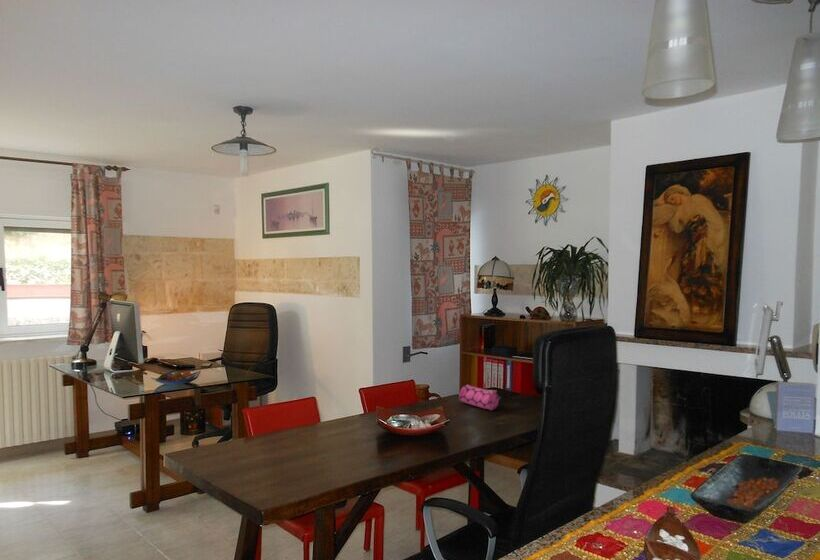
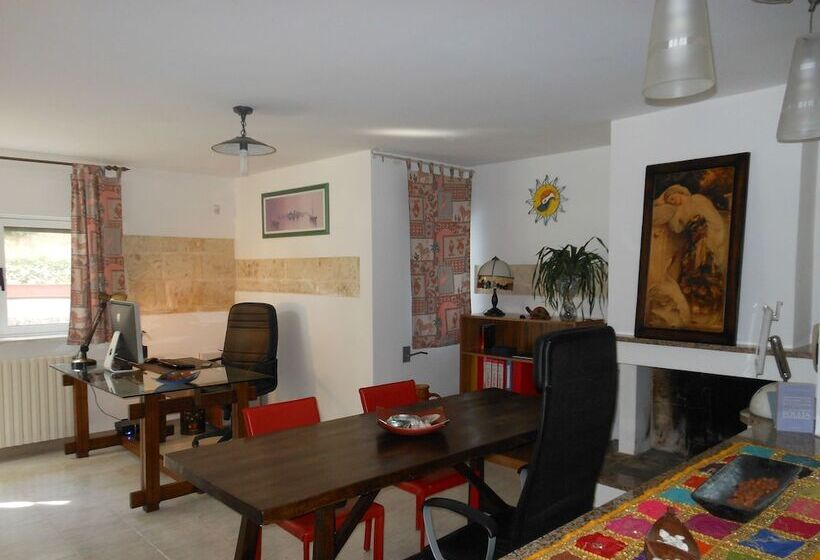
- pencil case [458,384,502,411]
